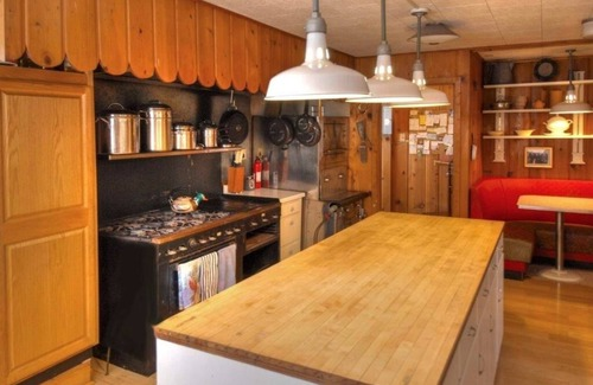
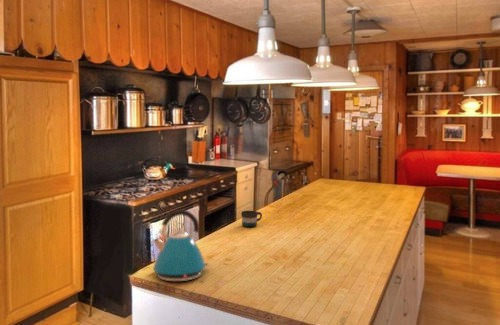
+ mug [240,210,263,228]
+ kettle [151,209,210,282]
